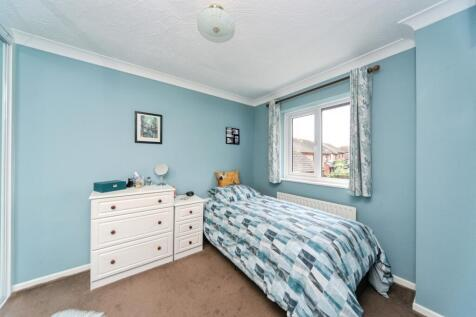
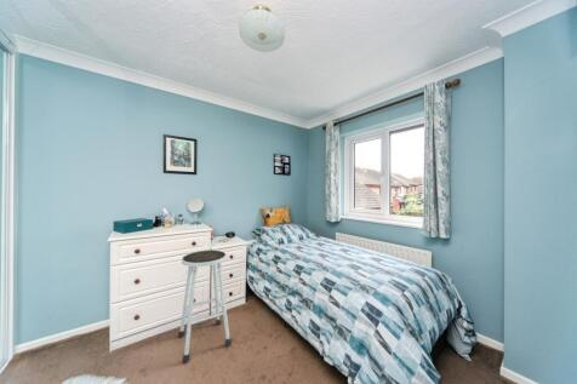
+ stool [177,250,233,363]
